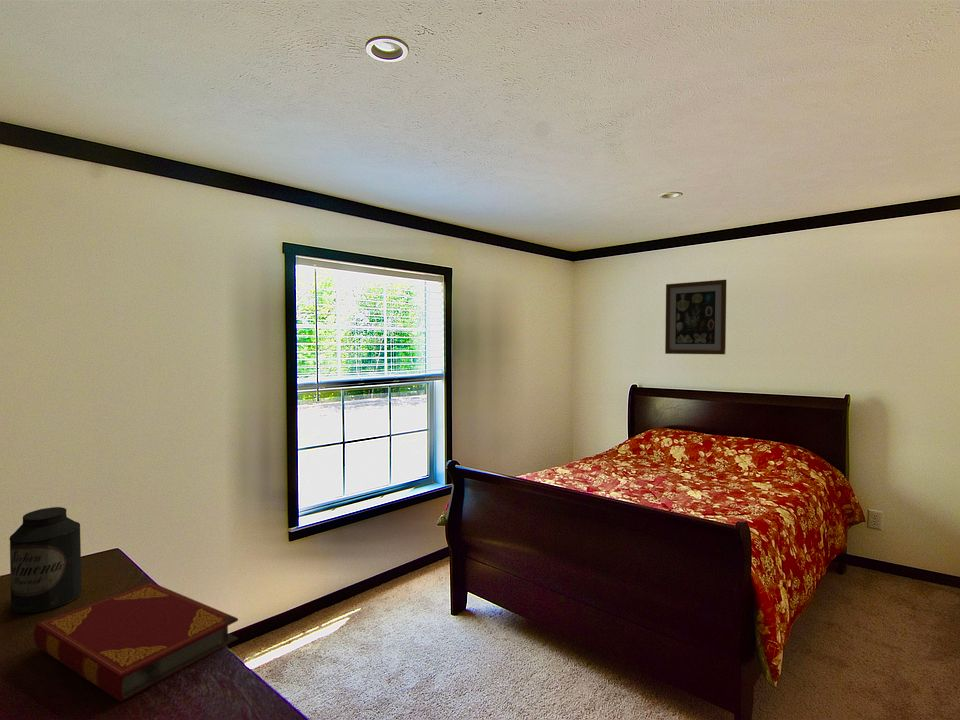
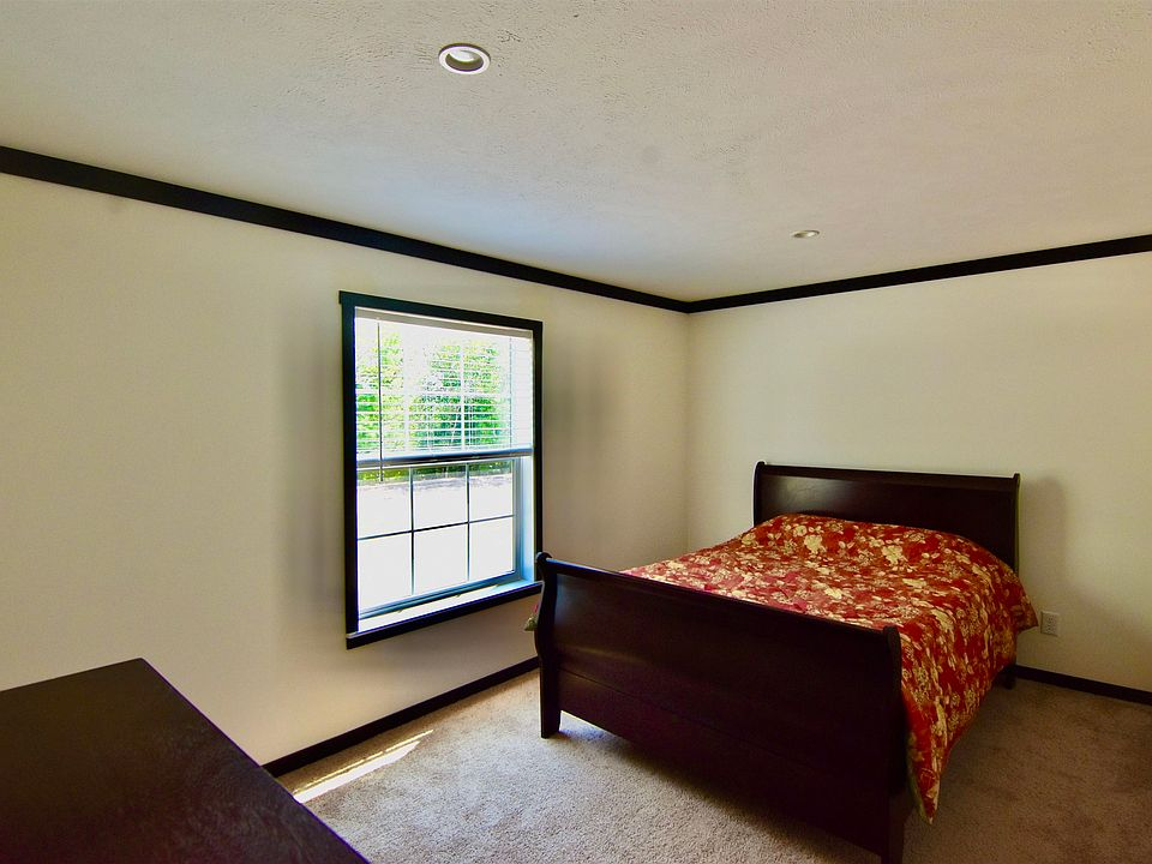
- hardback book [33,581,239,703]
- canister [8,506,83,614]
- wall art [664,279,727,355]
